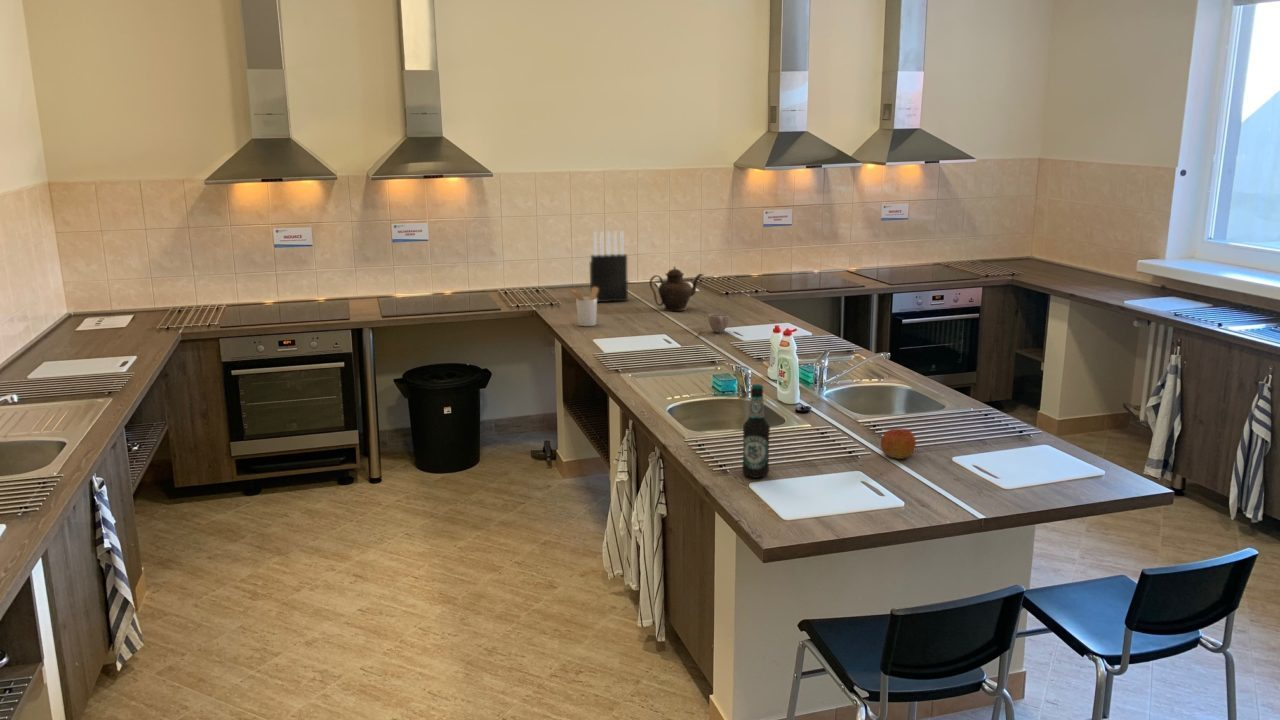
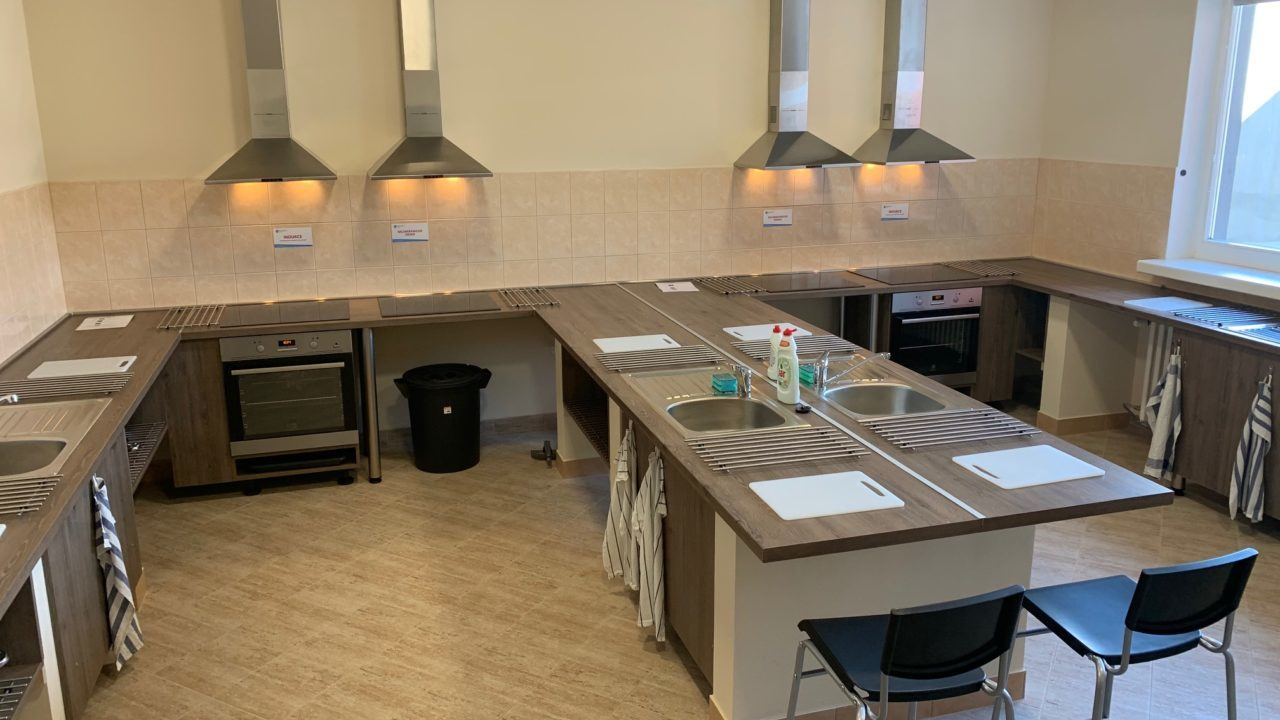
- apple [880,428,917,460]
- bottle [741,383,771,479]
- teapot [649,265,706,312]
- knife block [589,230,629,303]
- cup [707,313,730,333]
- utensil holder [568,287,598,327]
